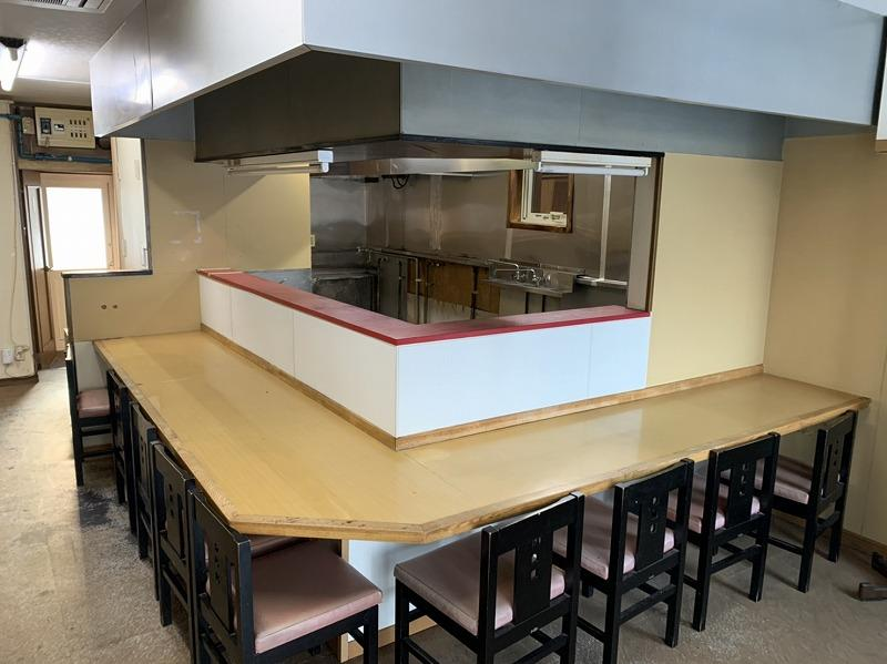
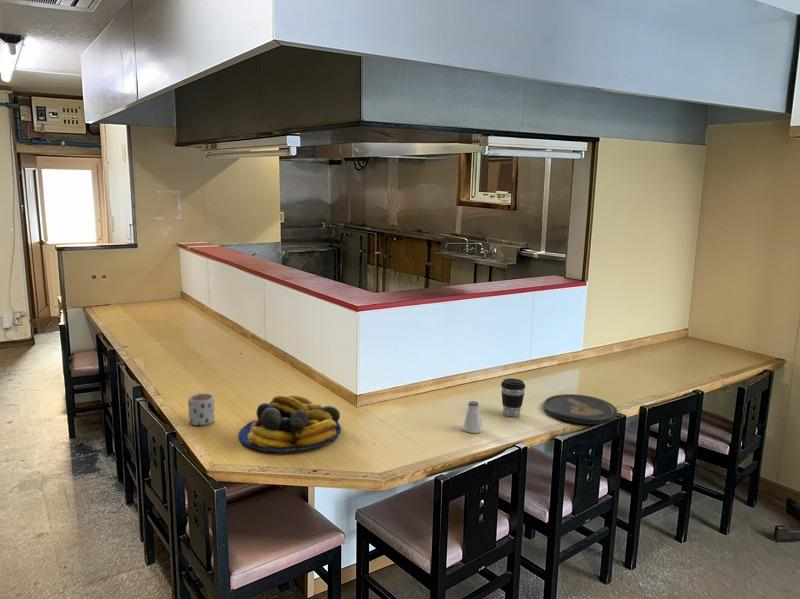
+ fruit bowl [237,394,342,453]
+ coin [542,393,618,425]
+ mug [187,392,215,427]
+ saltshaker [462,400,484,434]
+ coffee cup [500,377,526,418]
